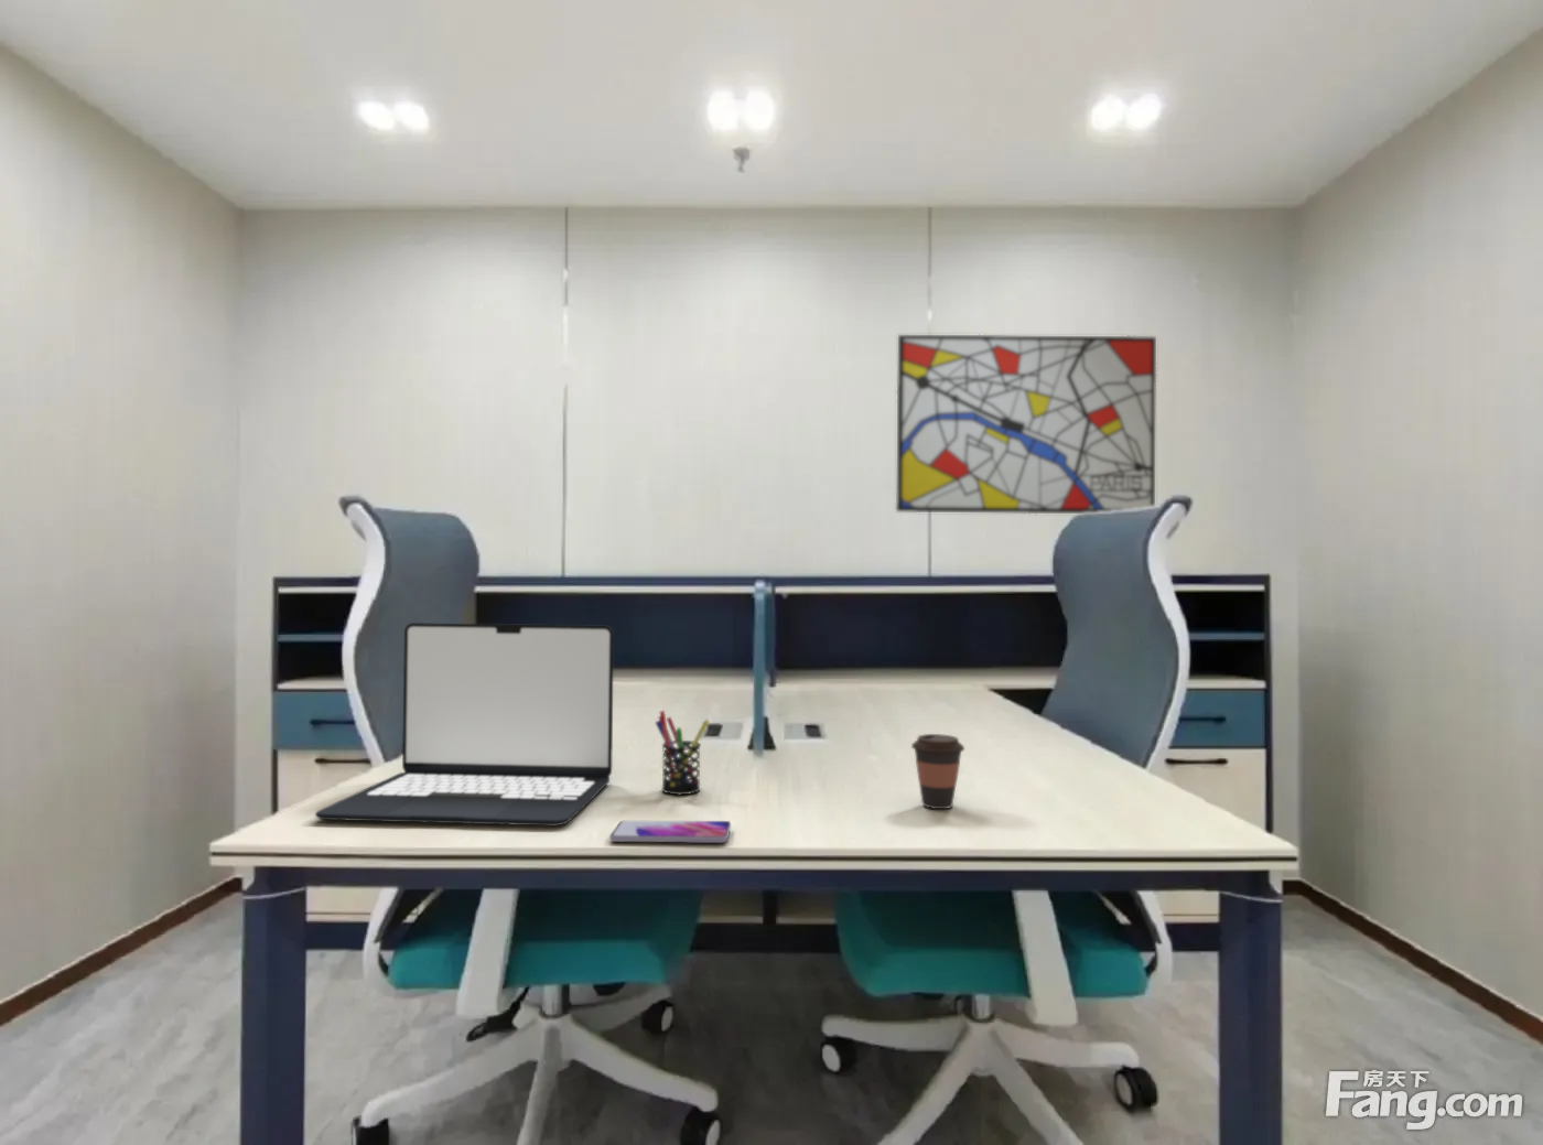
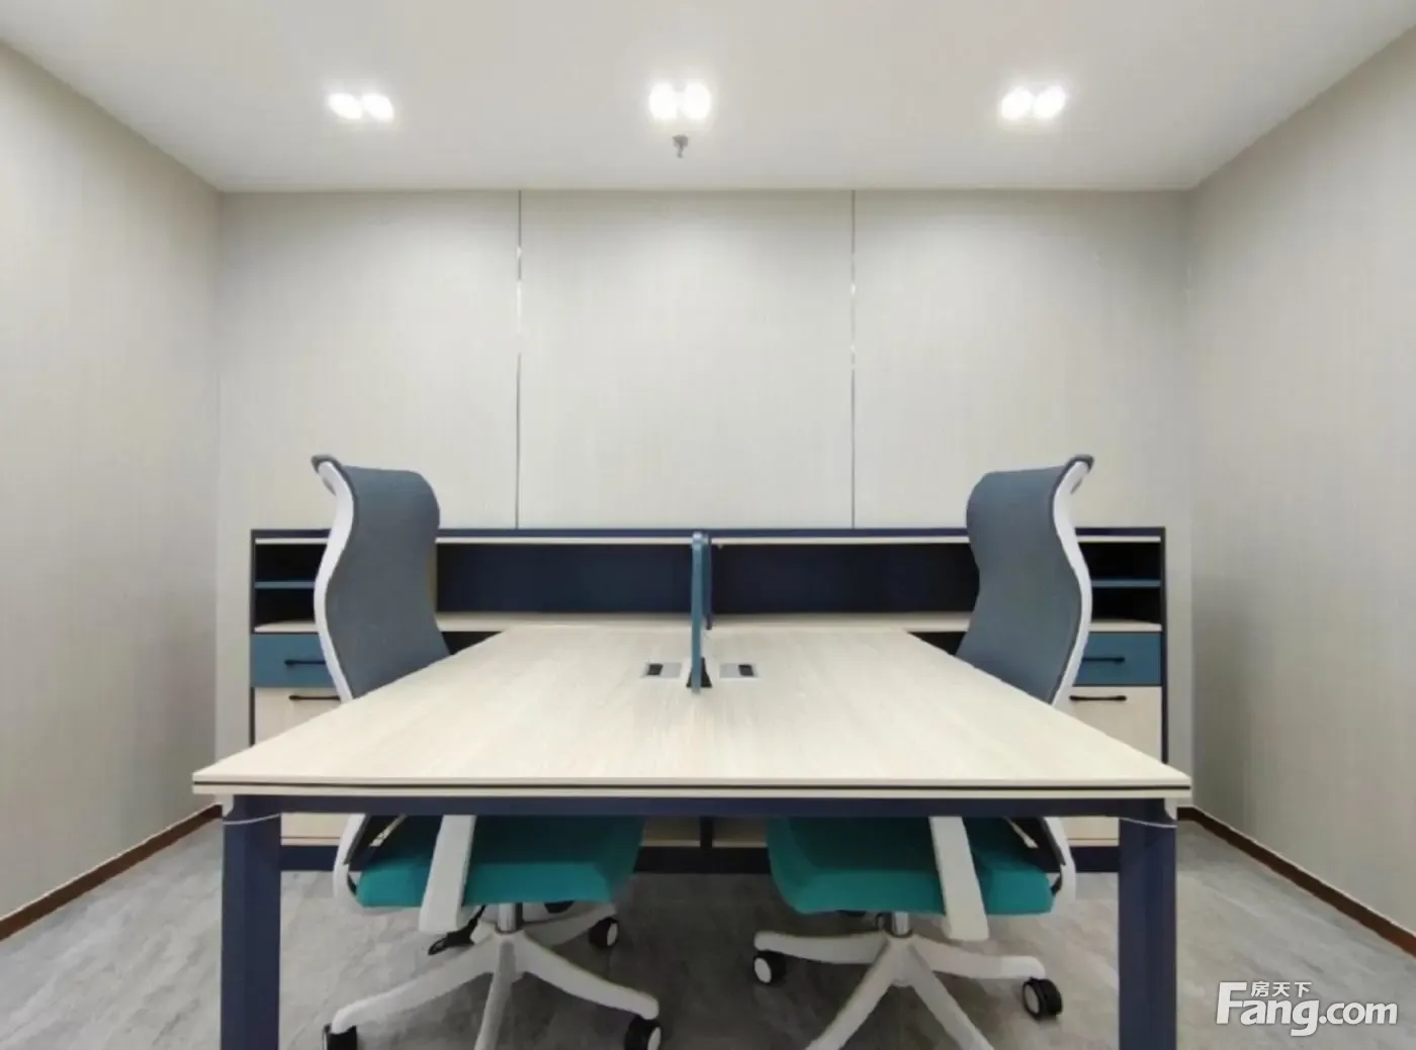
- smartphone [609,820,732,844]
- pen holder [654,710,710,796]
- wall art [895,334,1157,515]
- laptop [314,622,615,826]
- coffee cup [910,732,966,809]
